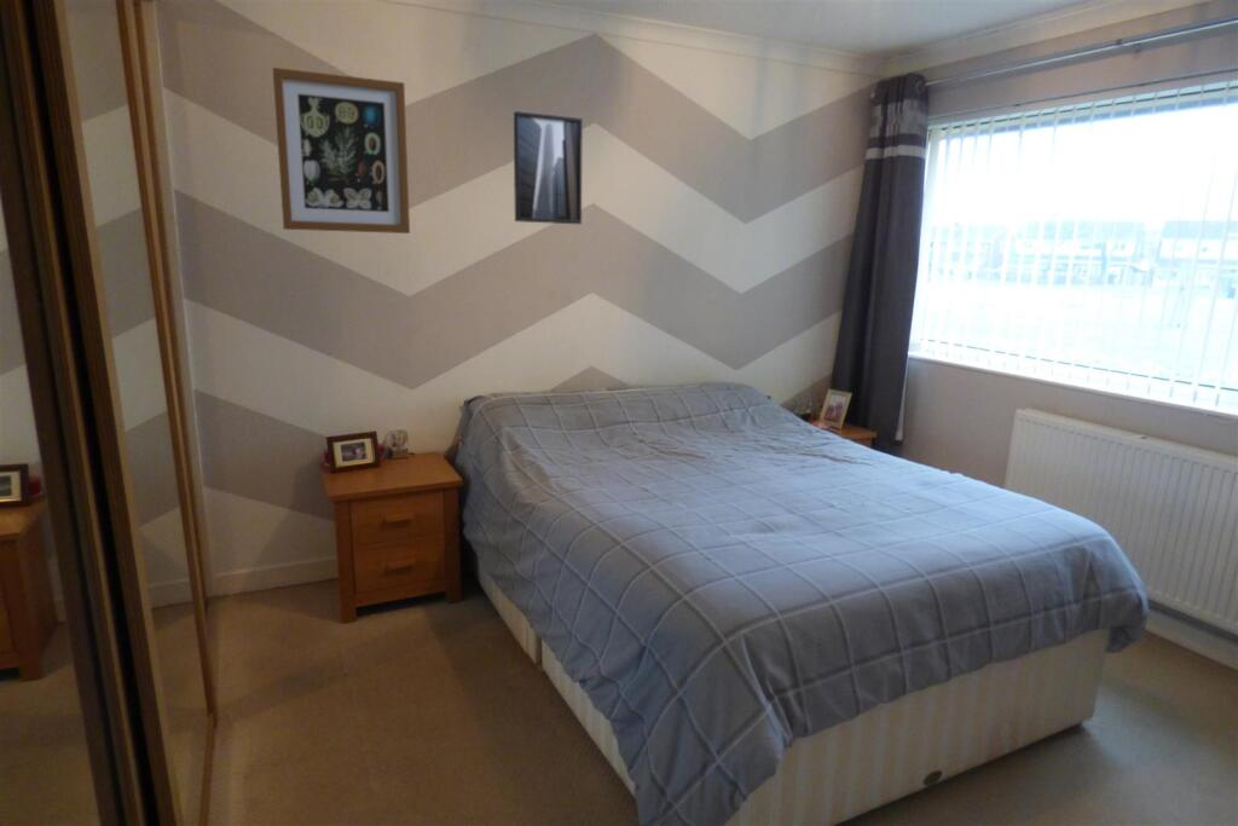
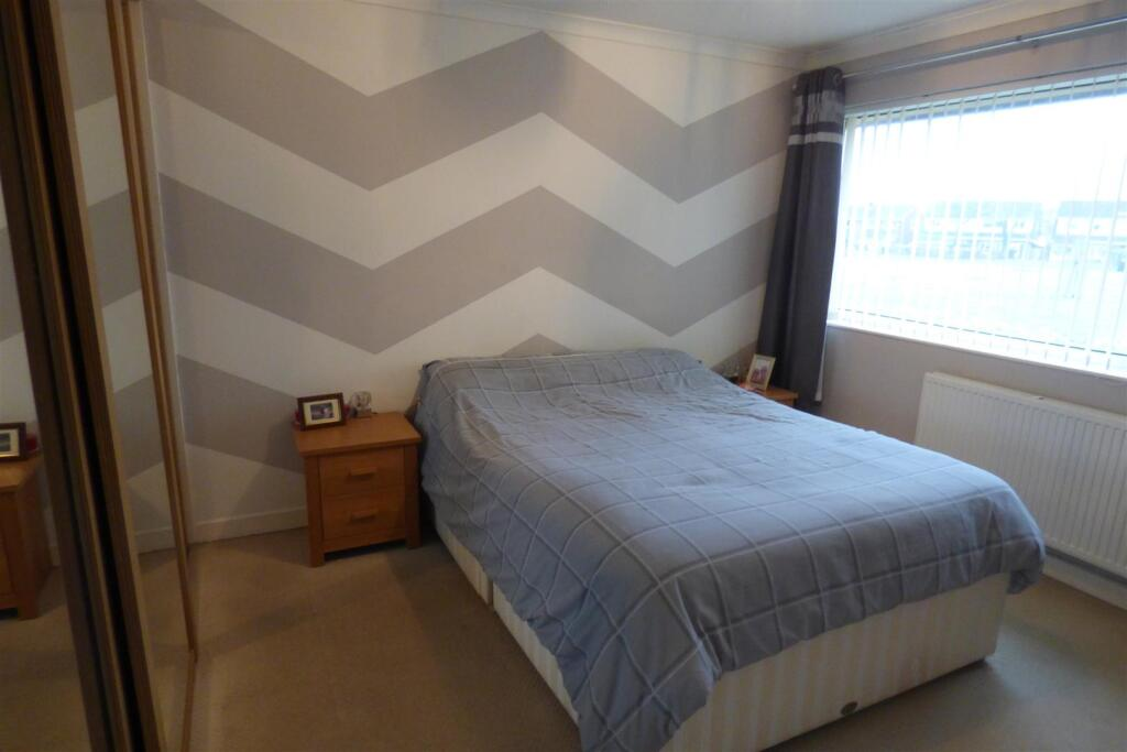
- wall art [272,67,411,235]
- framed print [513,110,584,225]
